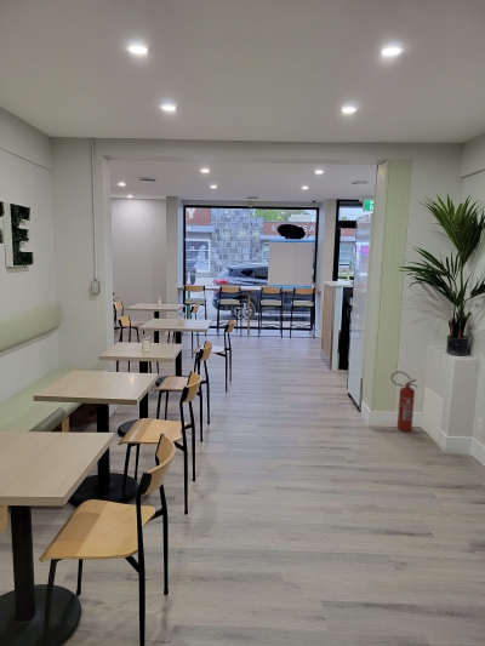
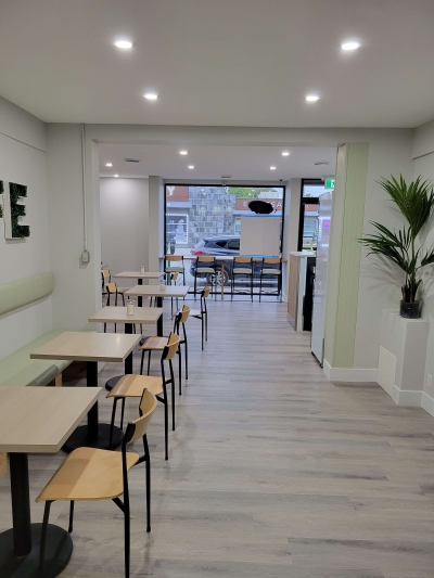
- fire extinguisher [390,371,418,433]
